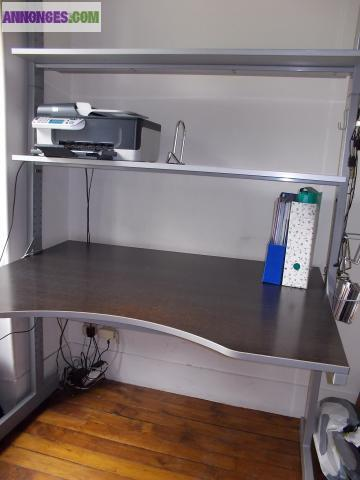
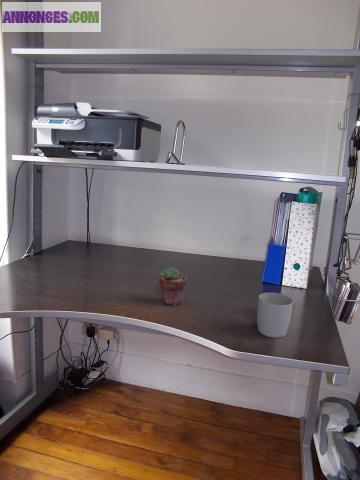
+ mug [256,292,294,339]
+ potted succulent [158,266,188,307]
